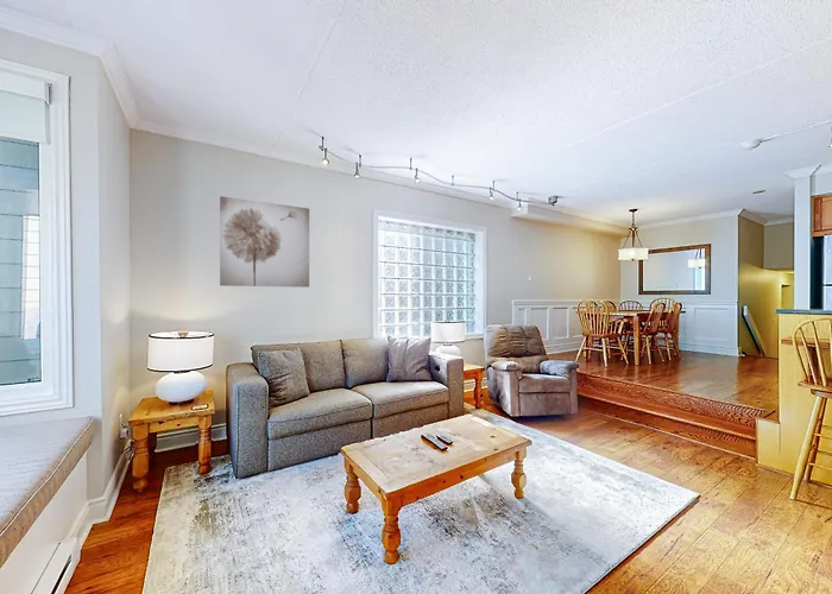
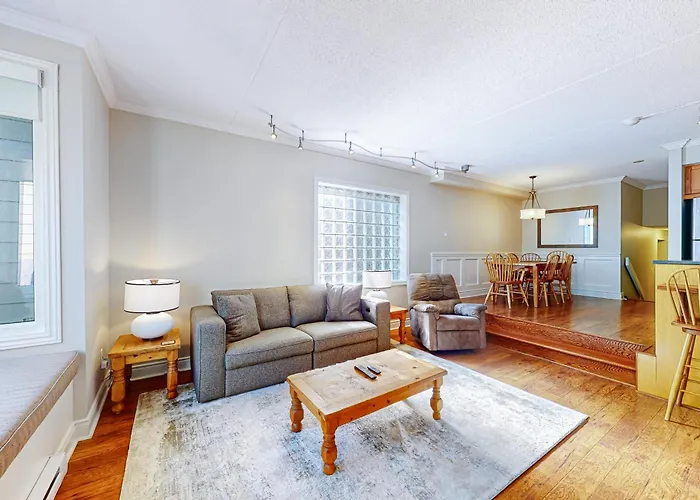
- wall art [219,195,310,289]
